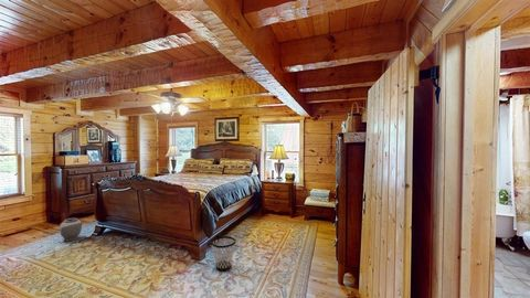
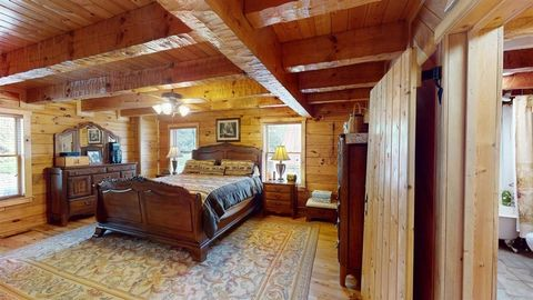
- wastebasket [210,235,236,273]
- vase [59,217,83,242]
